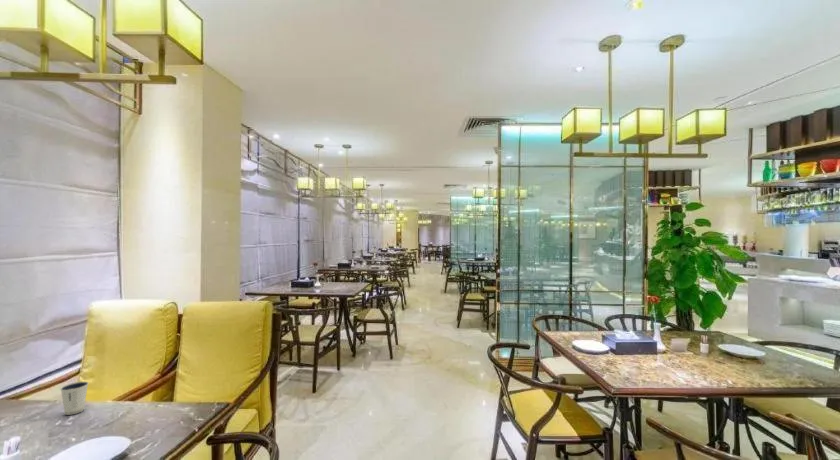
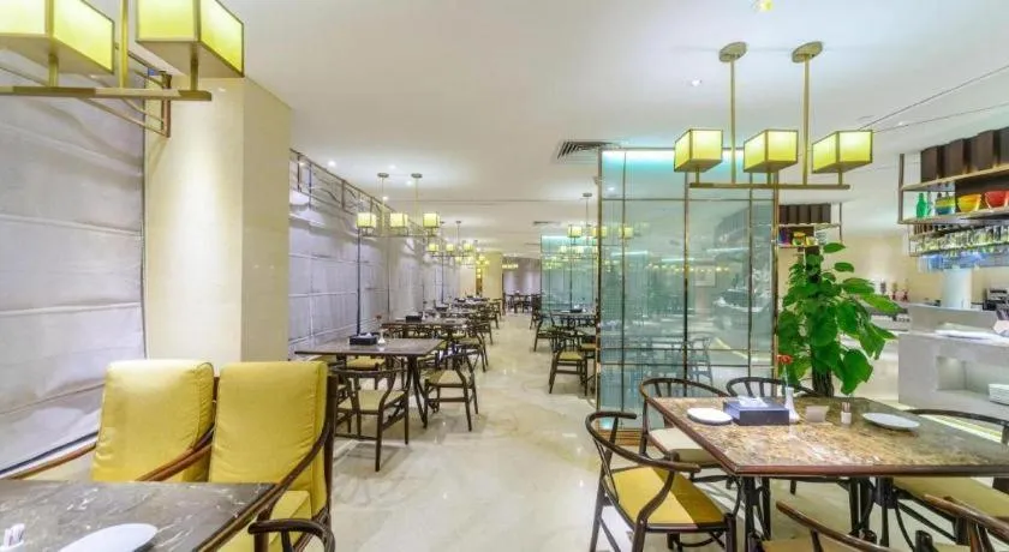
- dixie cup [59,381,90,416]
